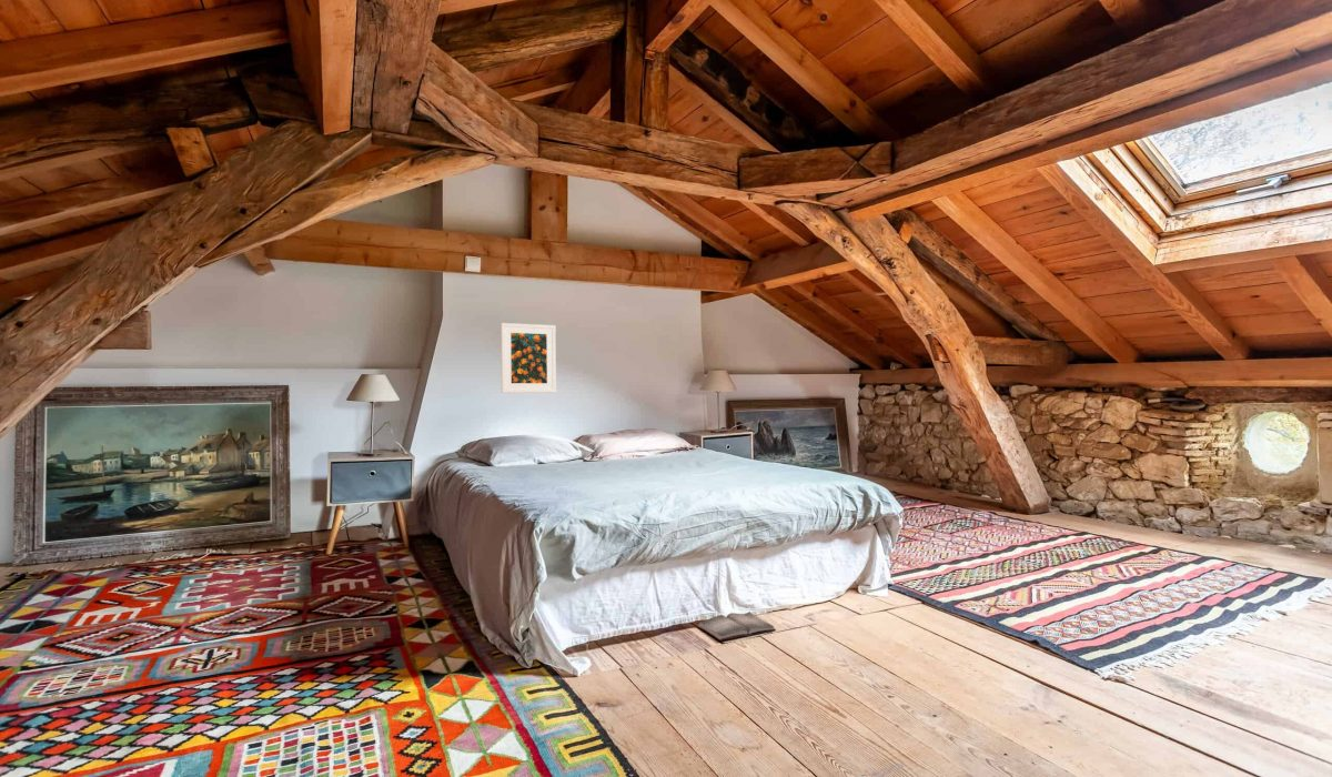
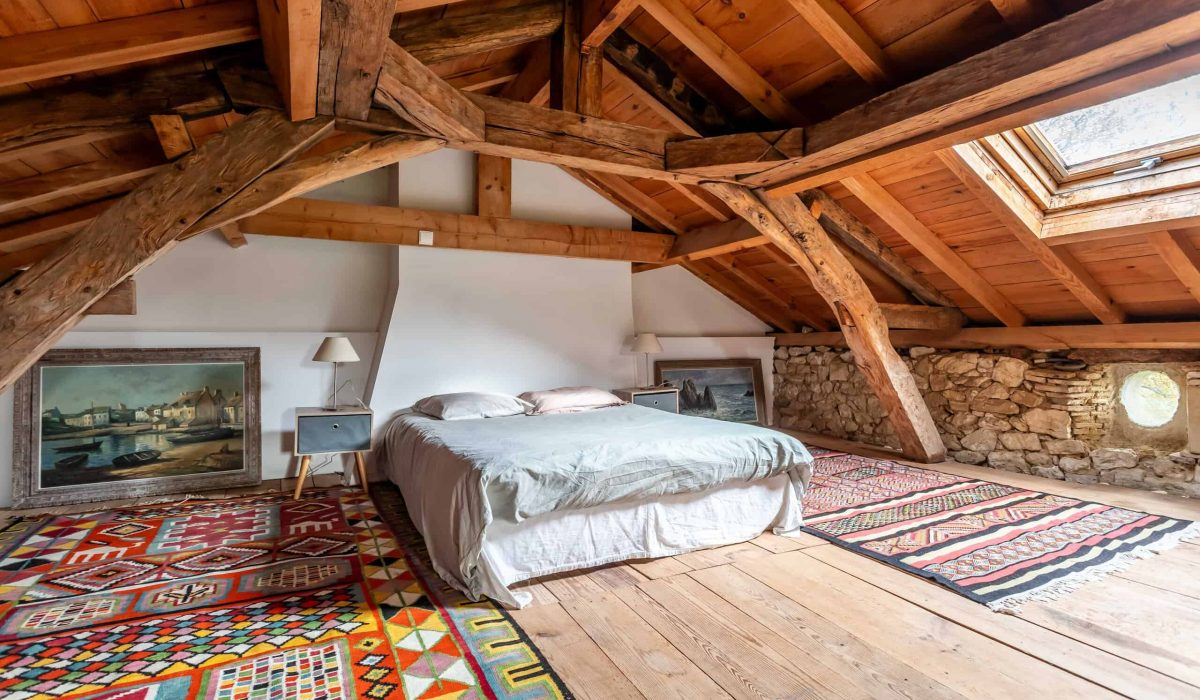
- hardback book [696,610,777,642]
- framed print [500,322,557,394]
